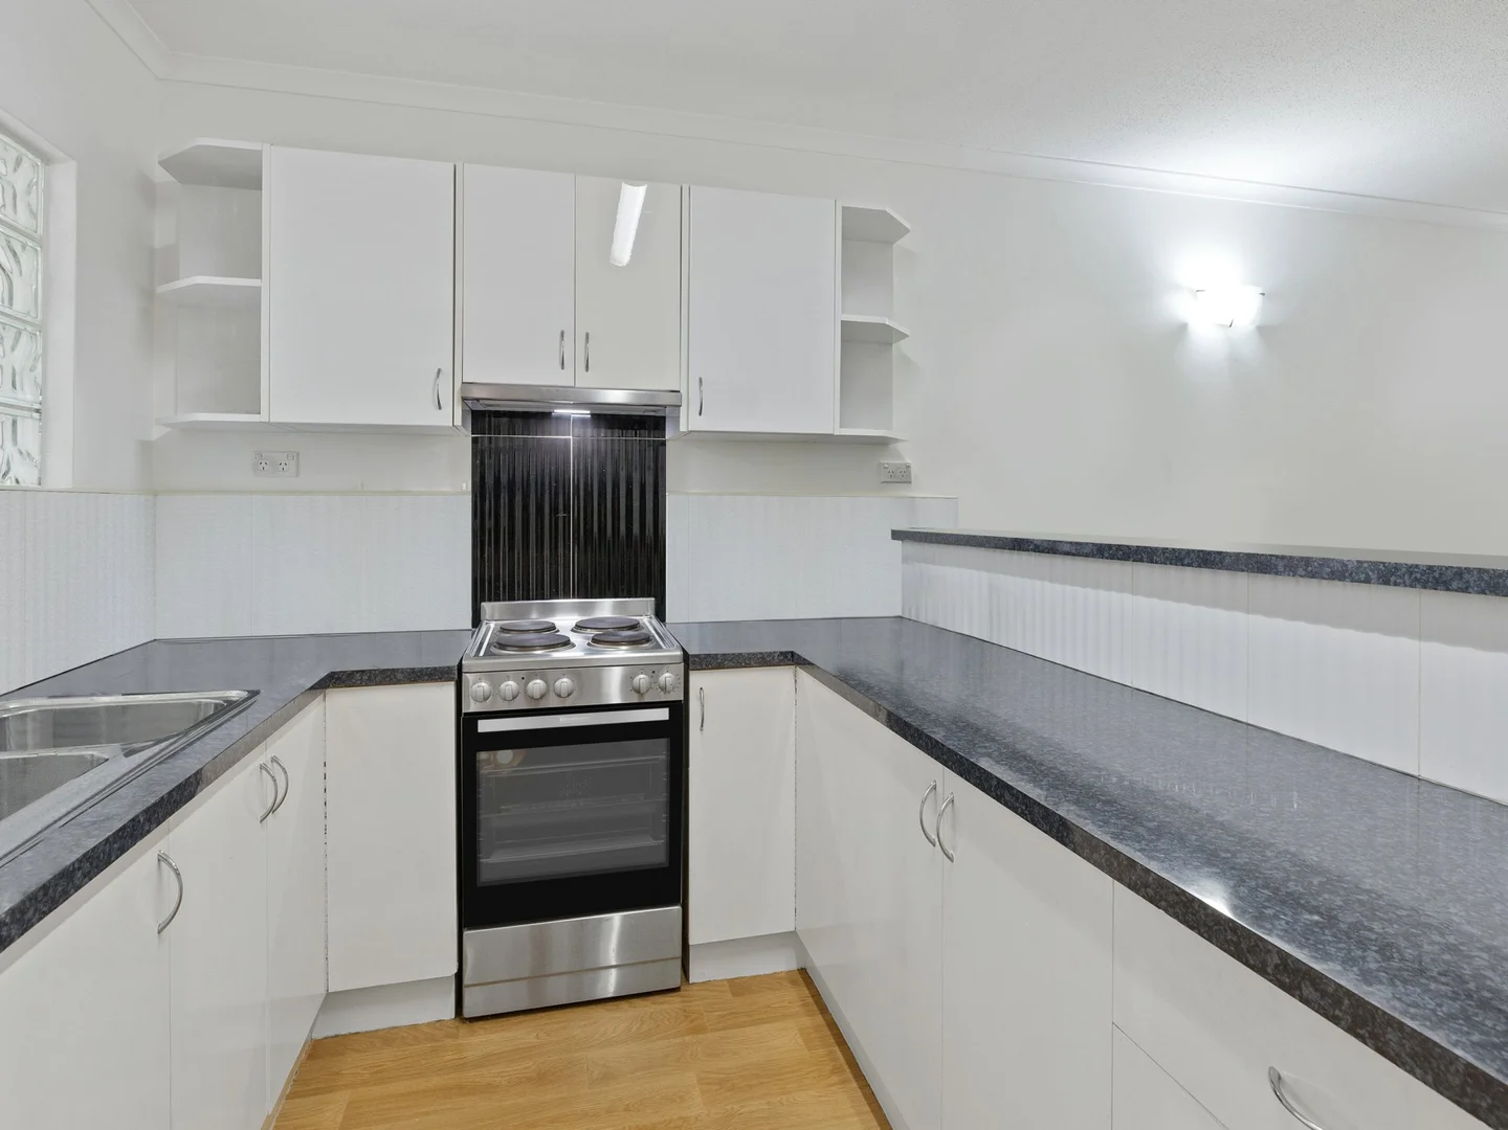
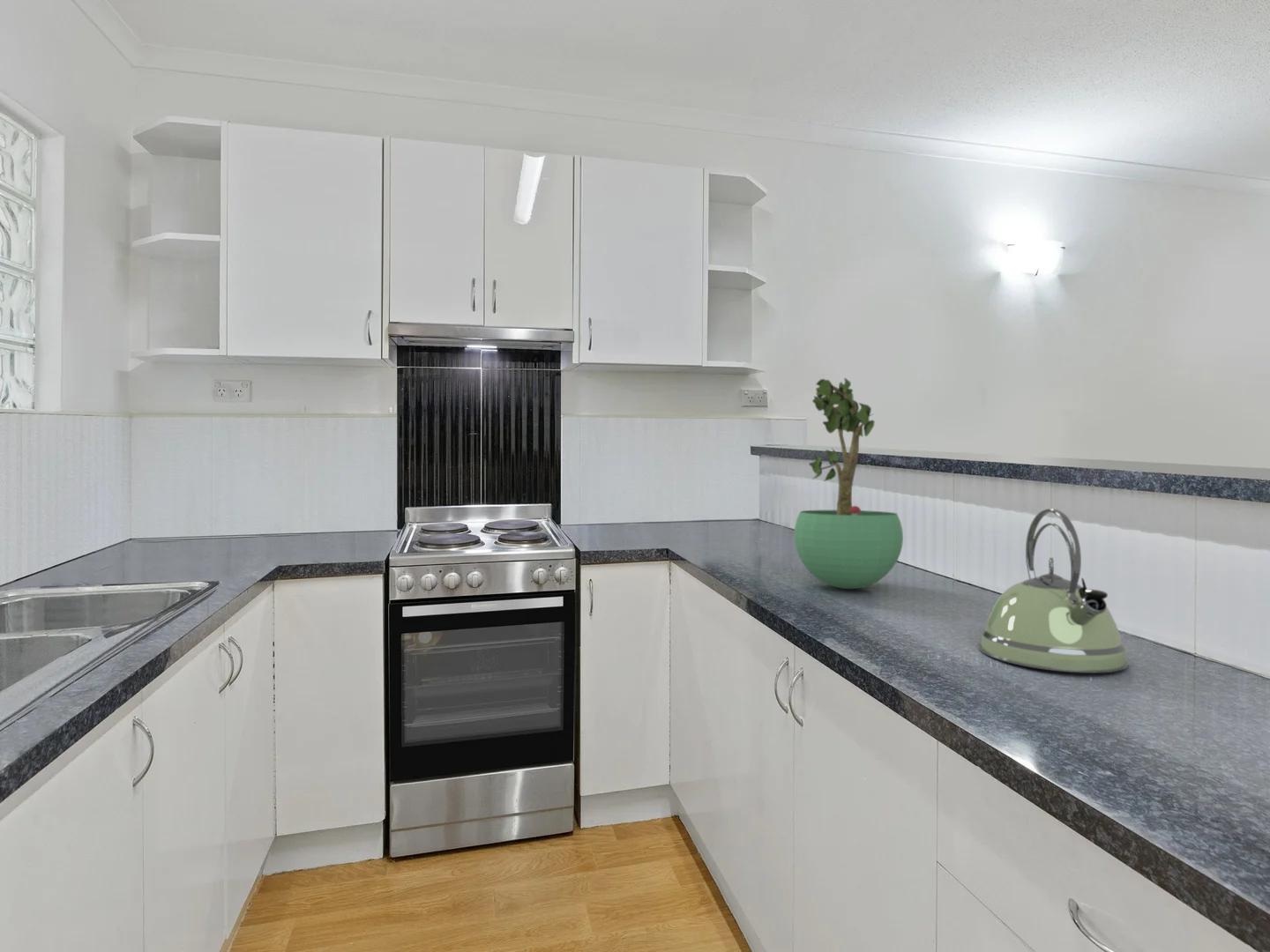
+ potted plant [793,377,904,590]
+ kettle [978,508,1130,673]
